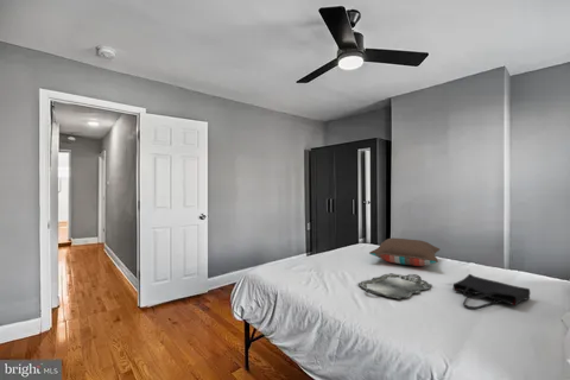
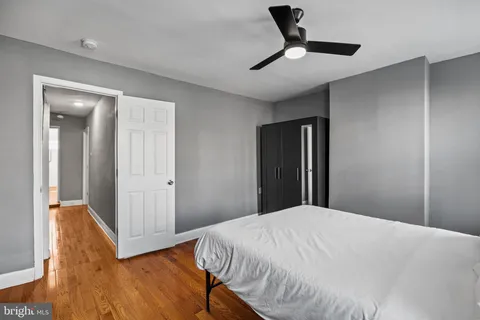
- pillow [368,238,441,267]
- serving tray [357,272,433,300]
- tote bag [452,273,531,311]
